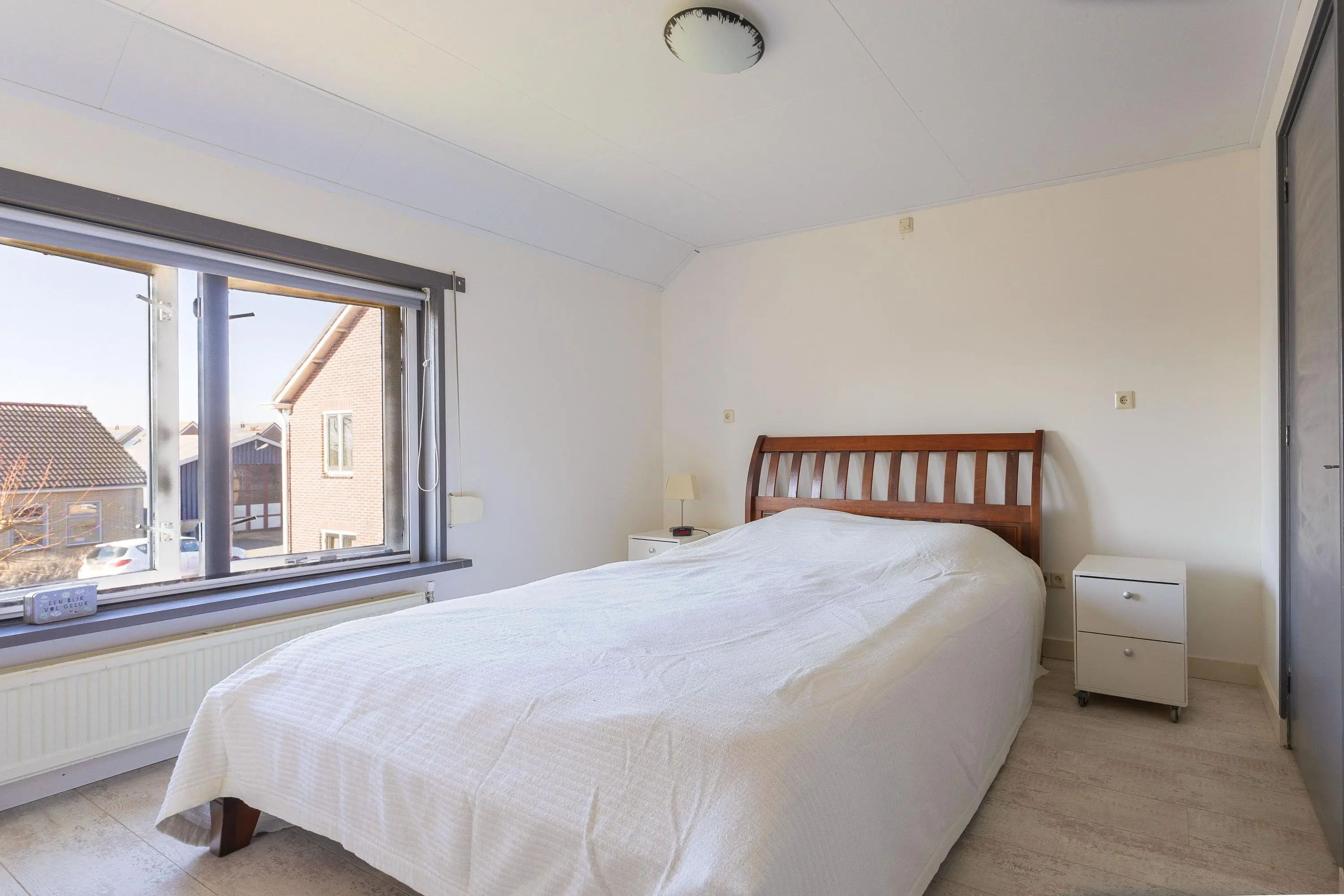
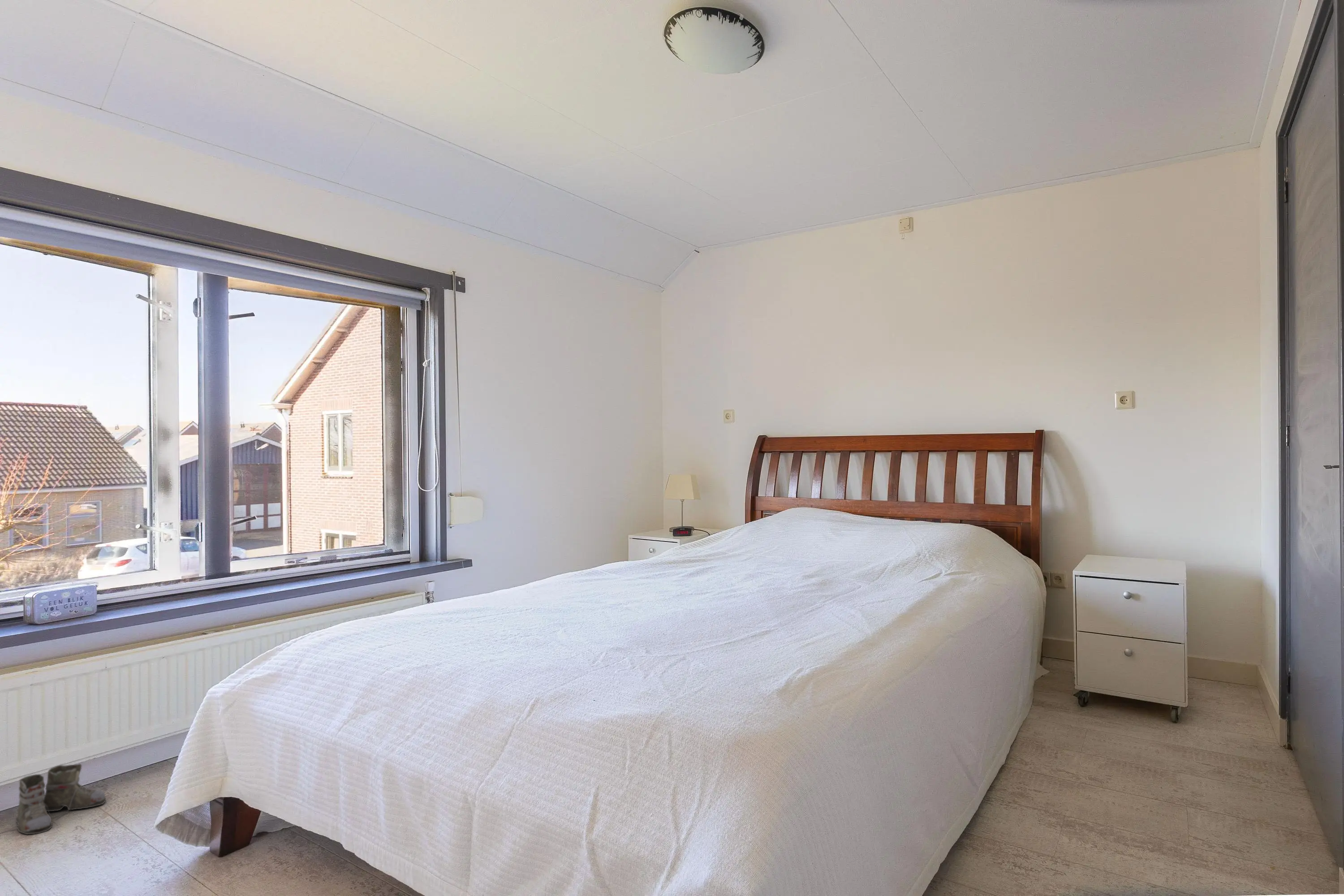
+ boots [0,763,107,835]
